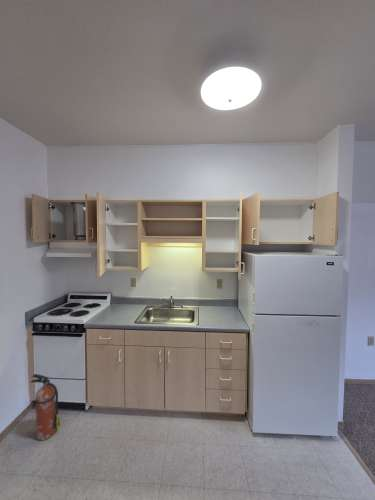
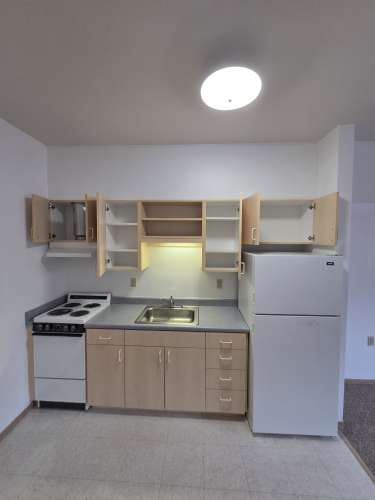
- fire extinguisher [29,373,61,441]
